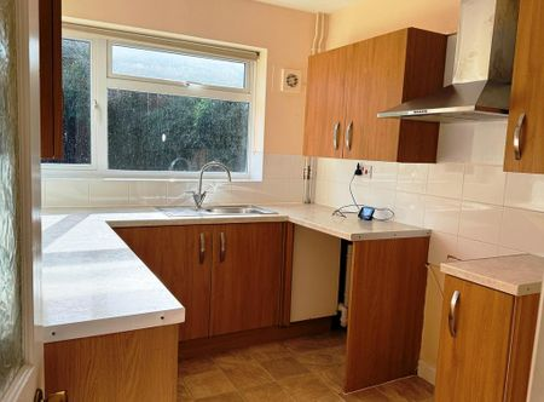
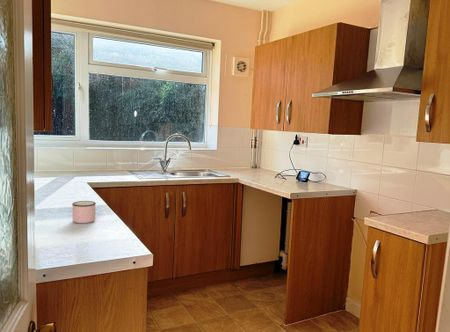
+ mug [71,200,97,224]
